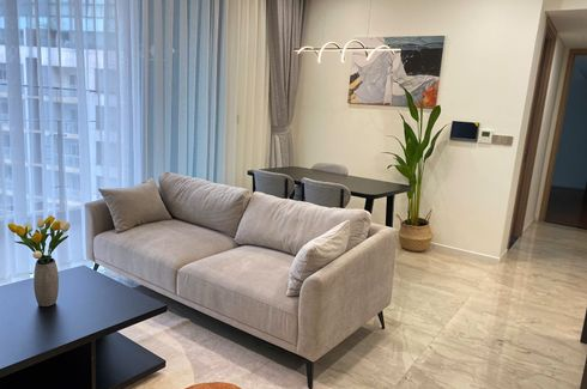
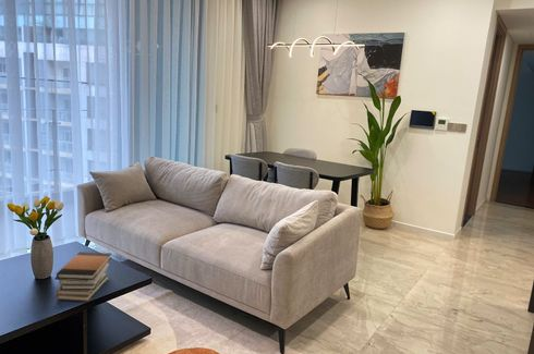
+ book stack [53,251,112,303]
